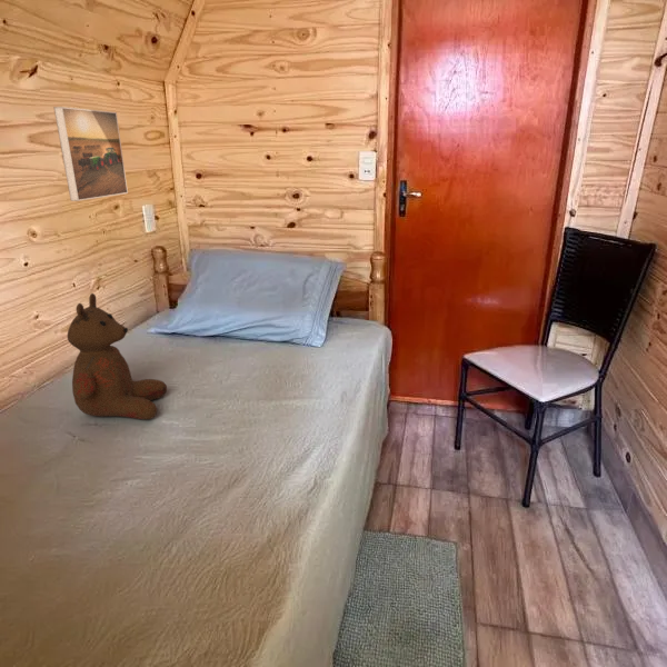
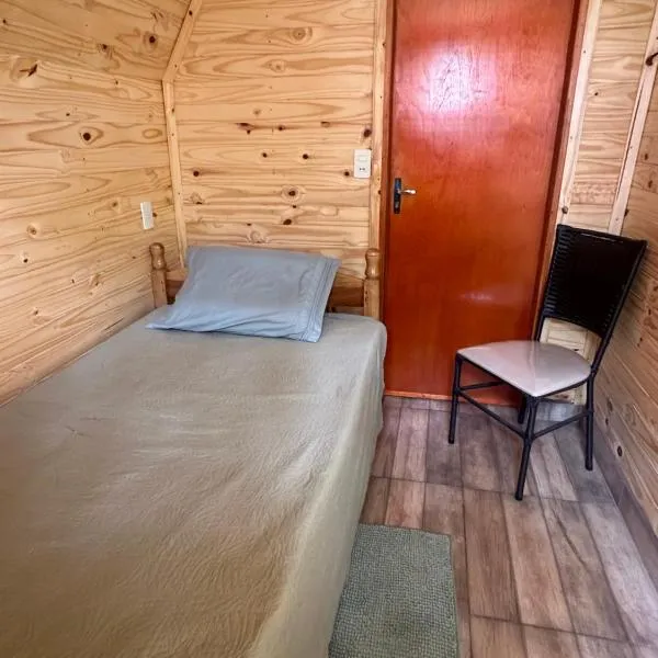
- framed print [52,106,129,202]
- teddy bear [67,292,168,420]
